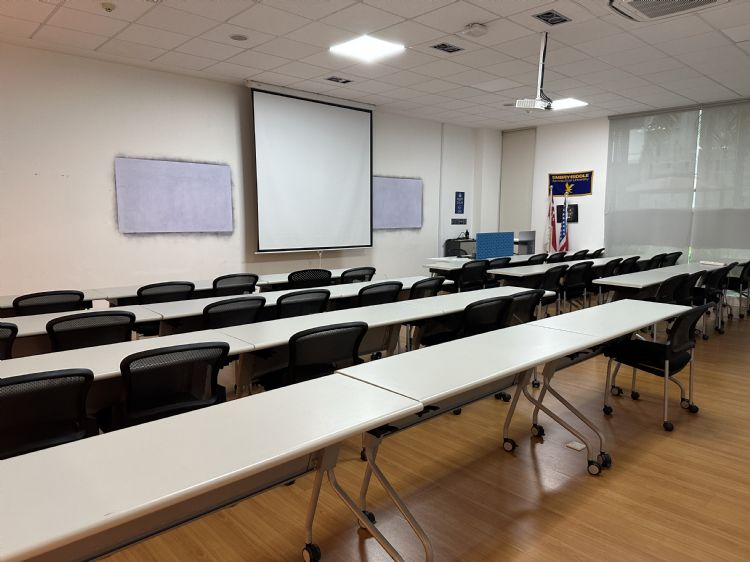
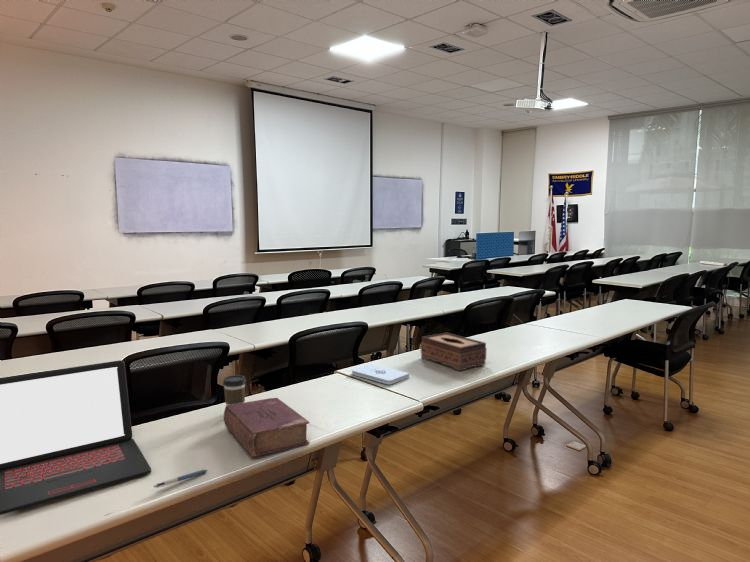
+ notepad [351,363,410,385]
+ coffee cup [222,374,247,406]
+ book [223,397,310,458]
+ laptop [0,359,152,516]
+ tissue box [420,332,488,372]
+ pen [153,469,209,489]
